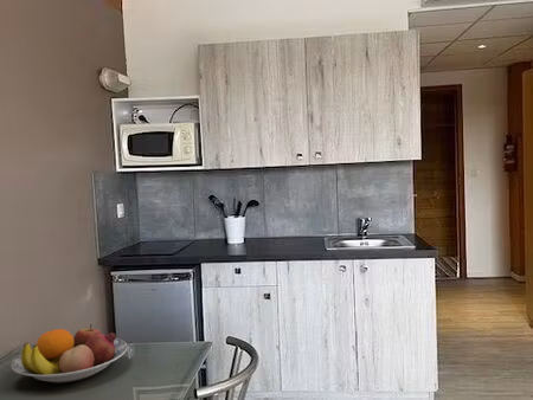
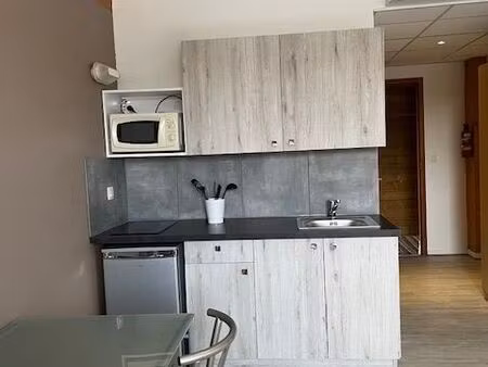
- fruit bowl [11,323,129,383]
